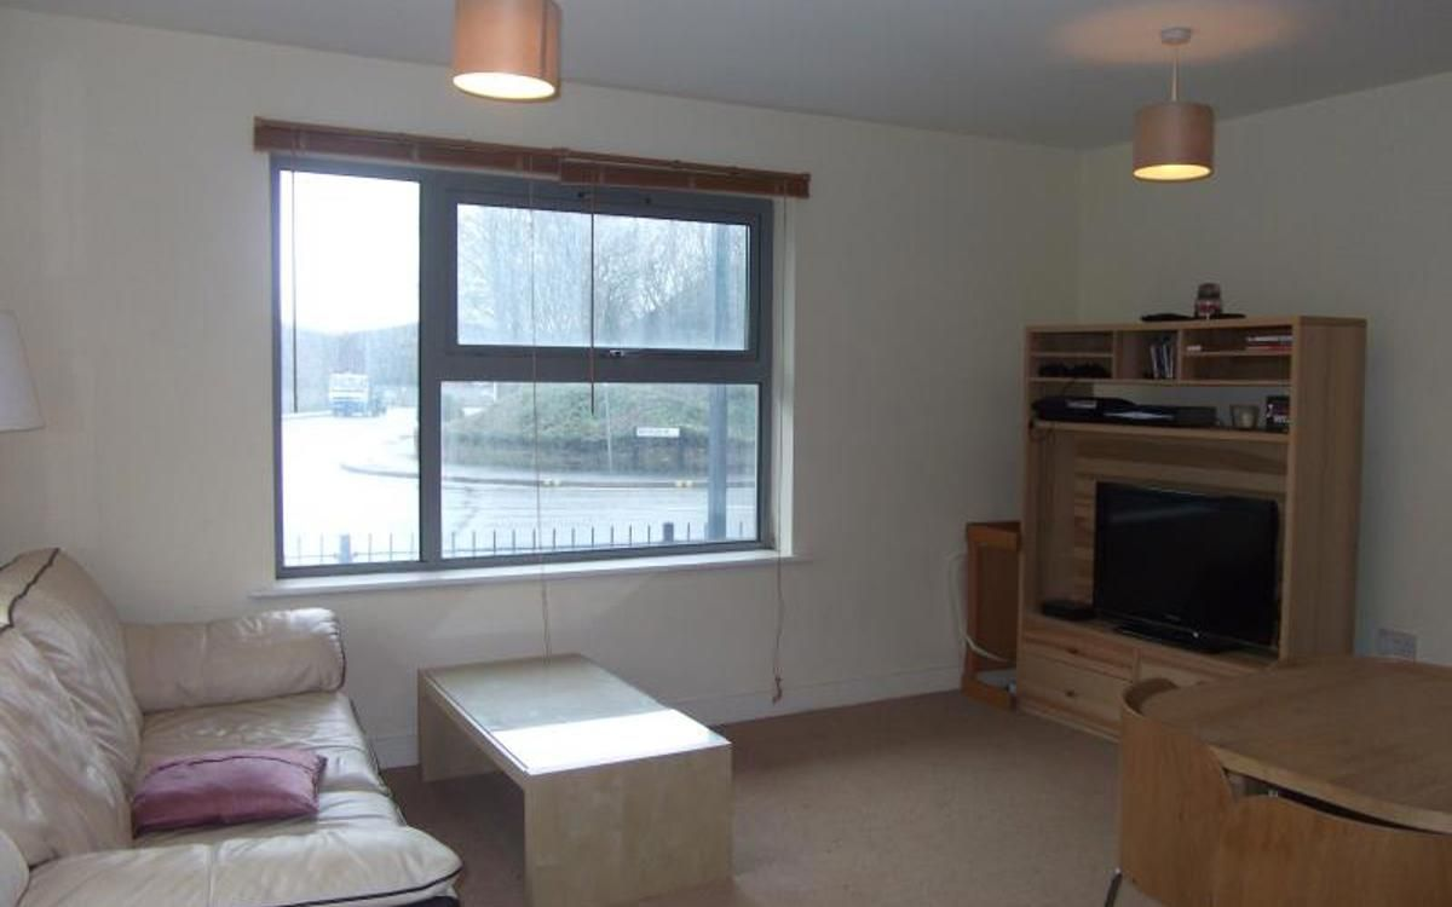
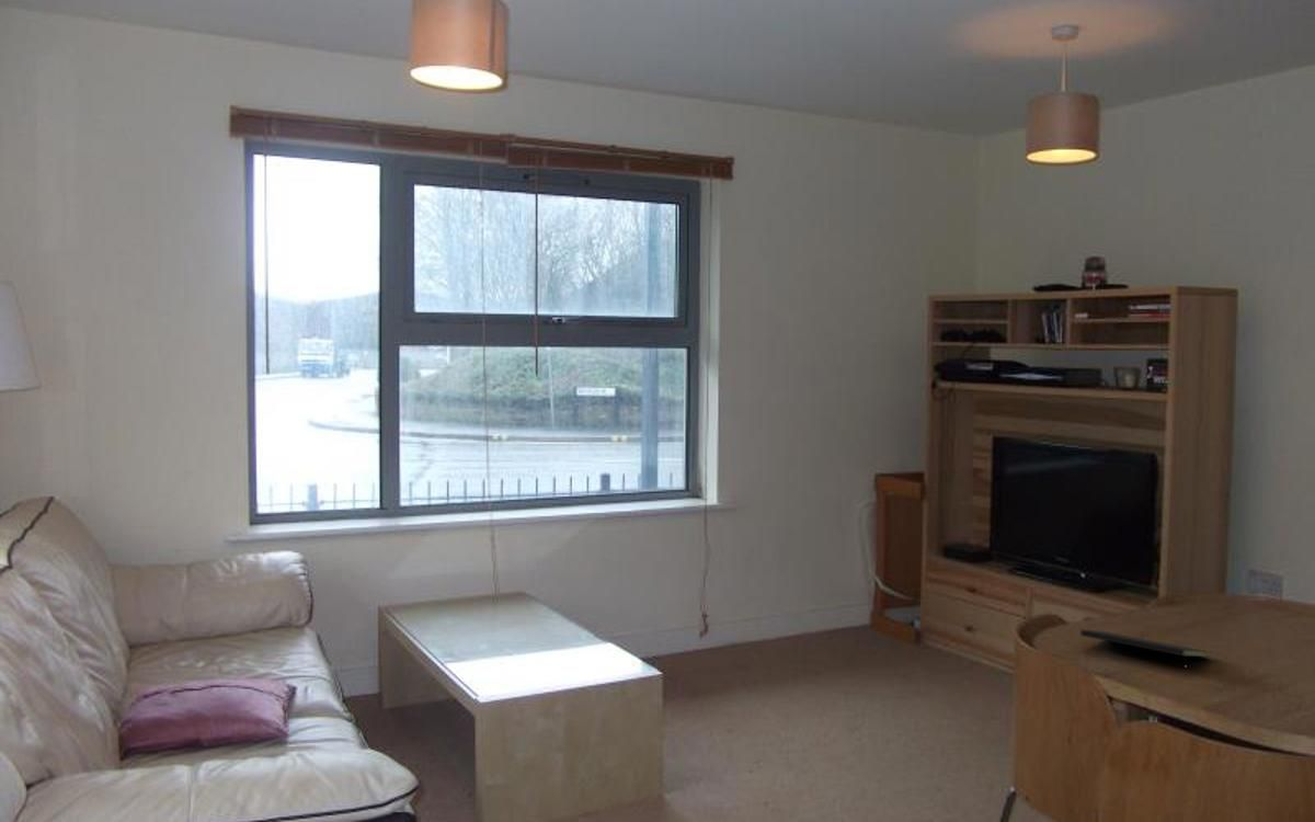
+ notepad [1079,629,1212,672]
